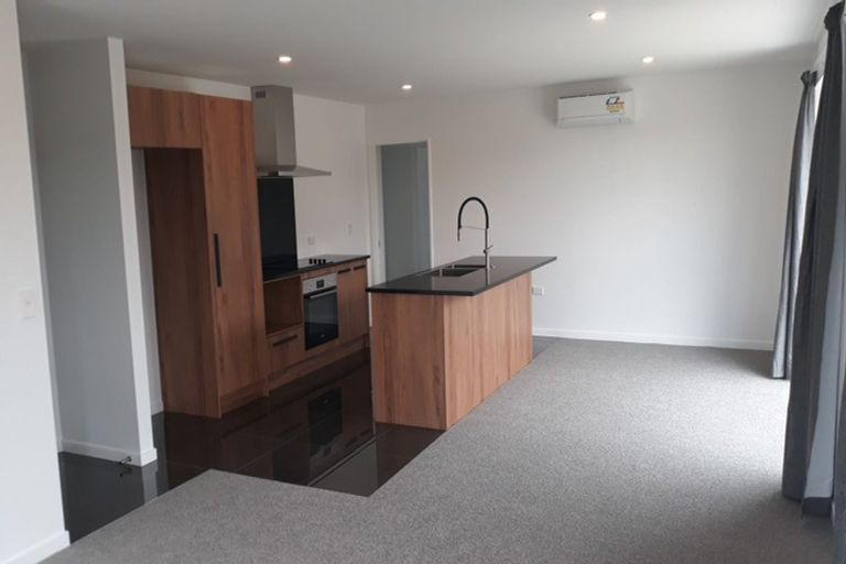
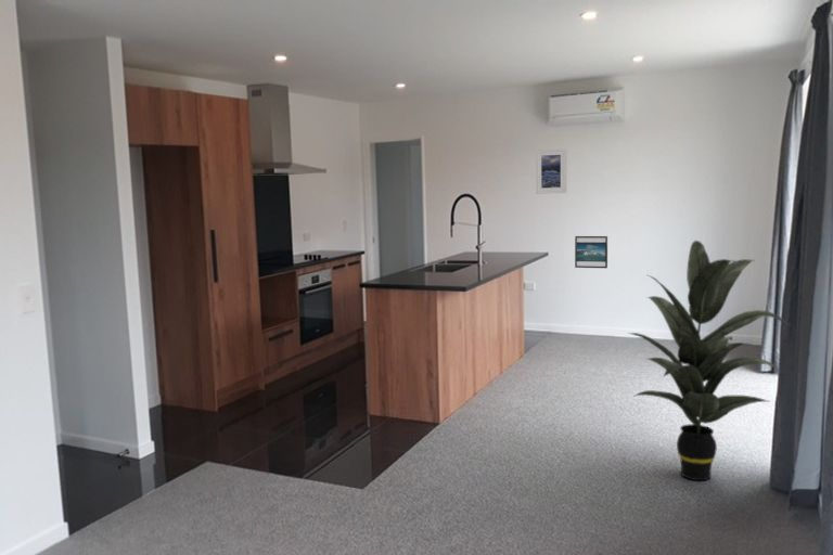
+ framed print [535,147,567,195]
+ indoor plant [628,240,793,481]
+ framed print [574,235,608,269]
